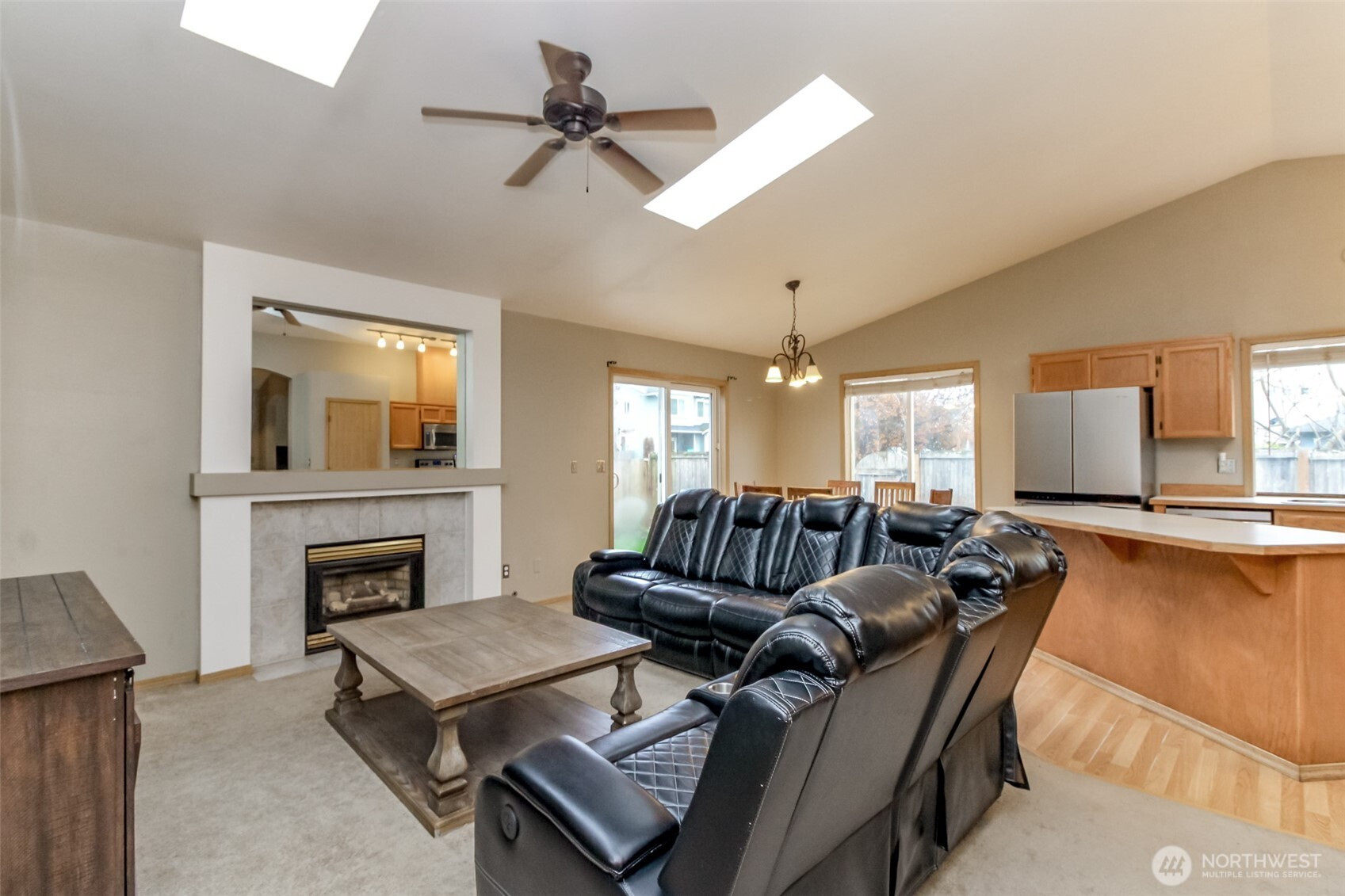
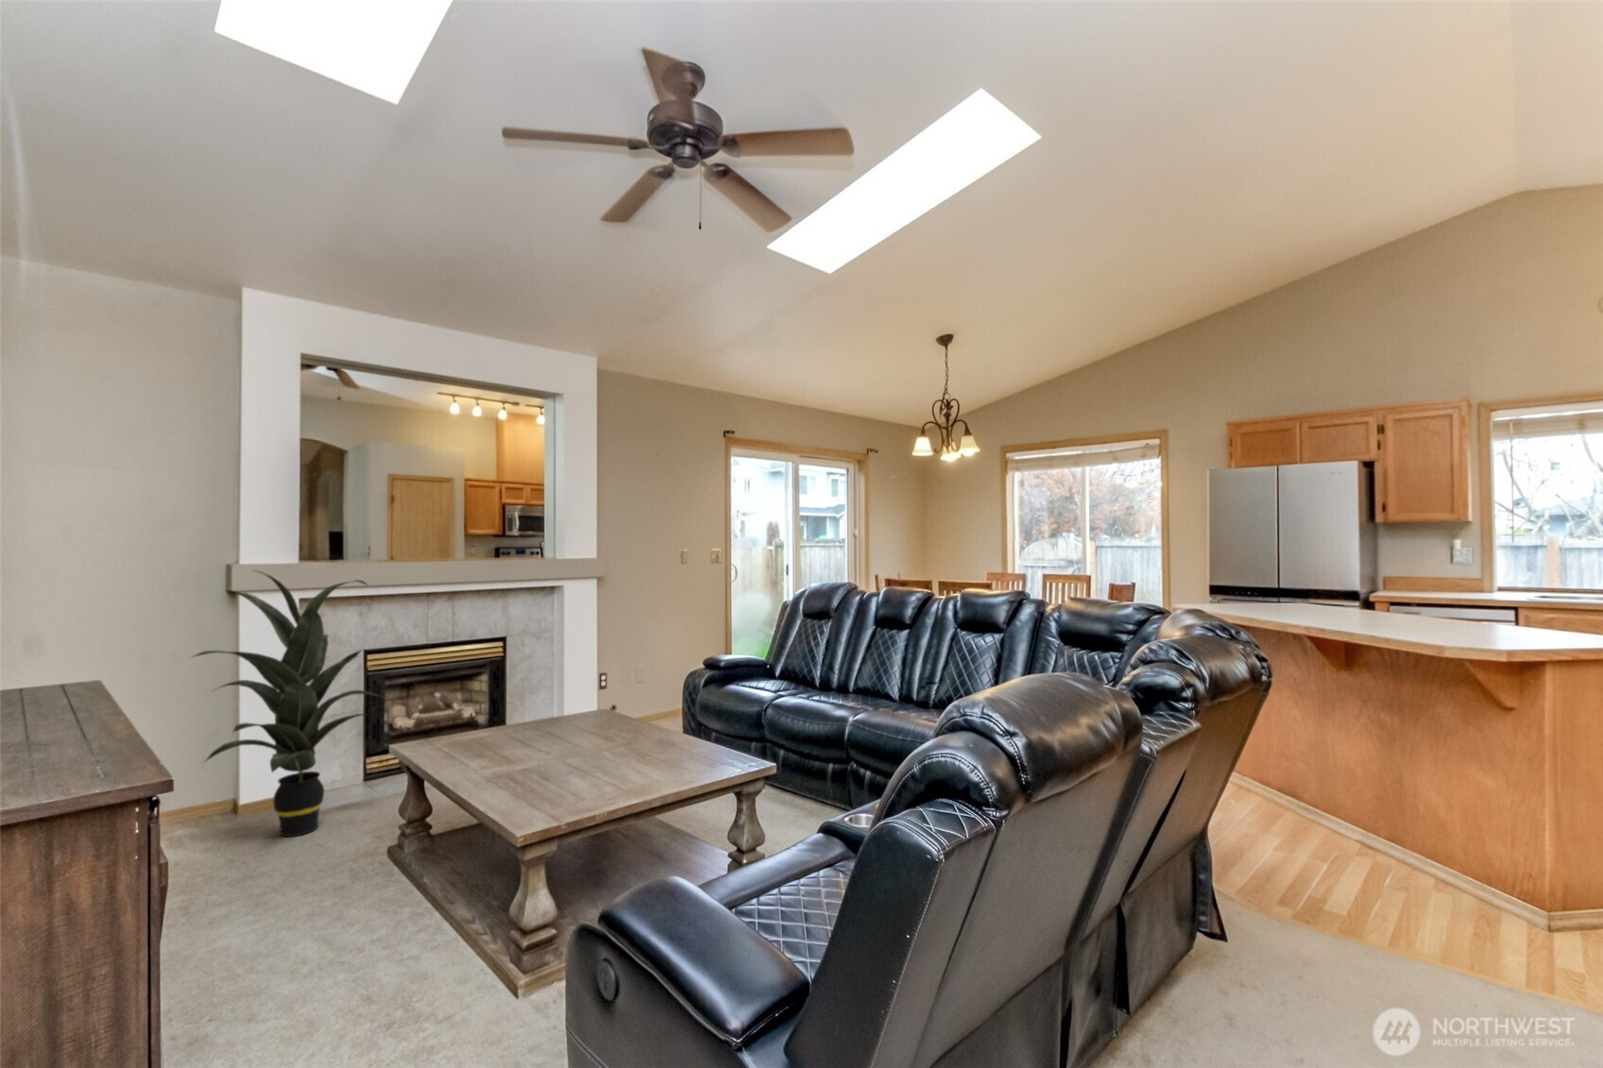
+ indoor plant [189,570,385,838]
